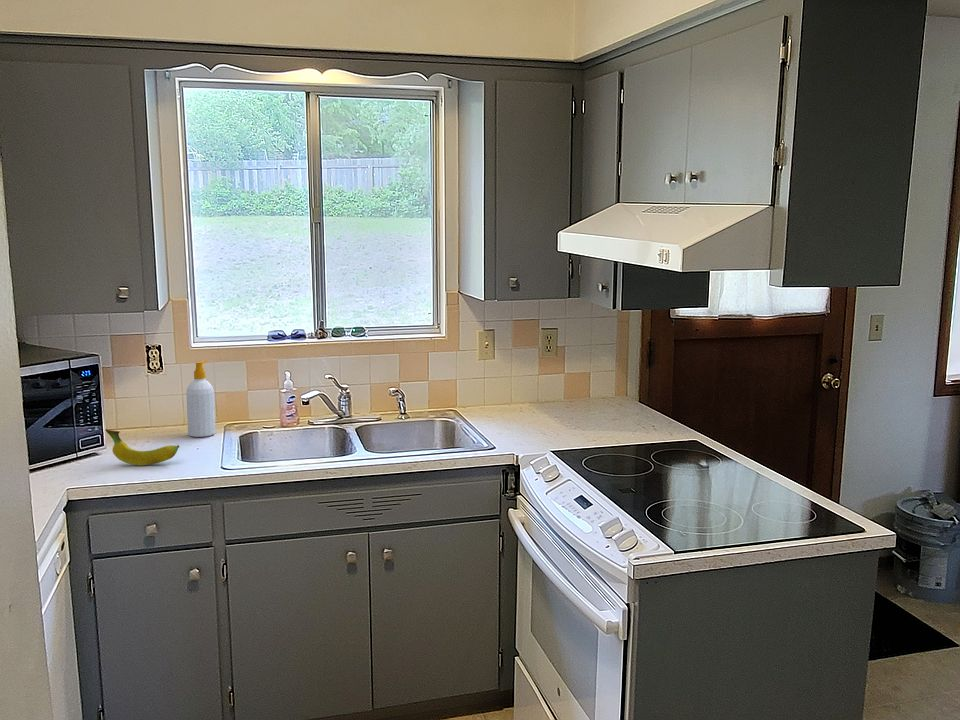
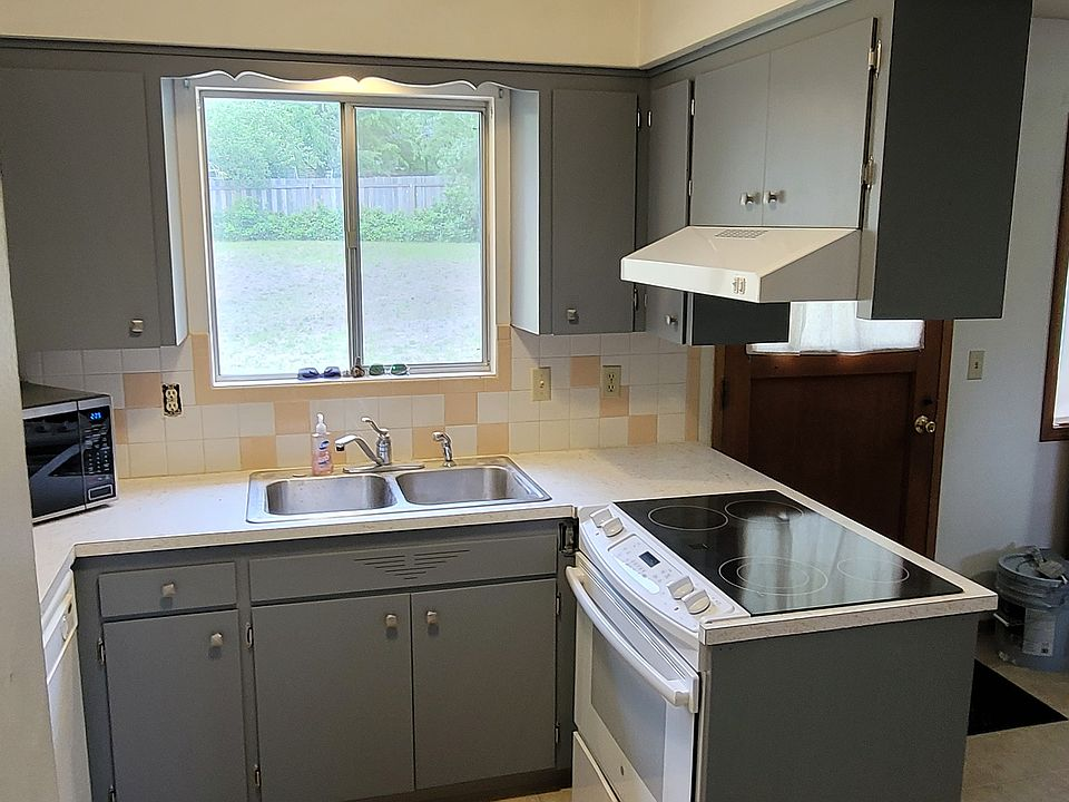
- fruit [104,428,180,466]
- soap bottle [185,360,217,438]
